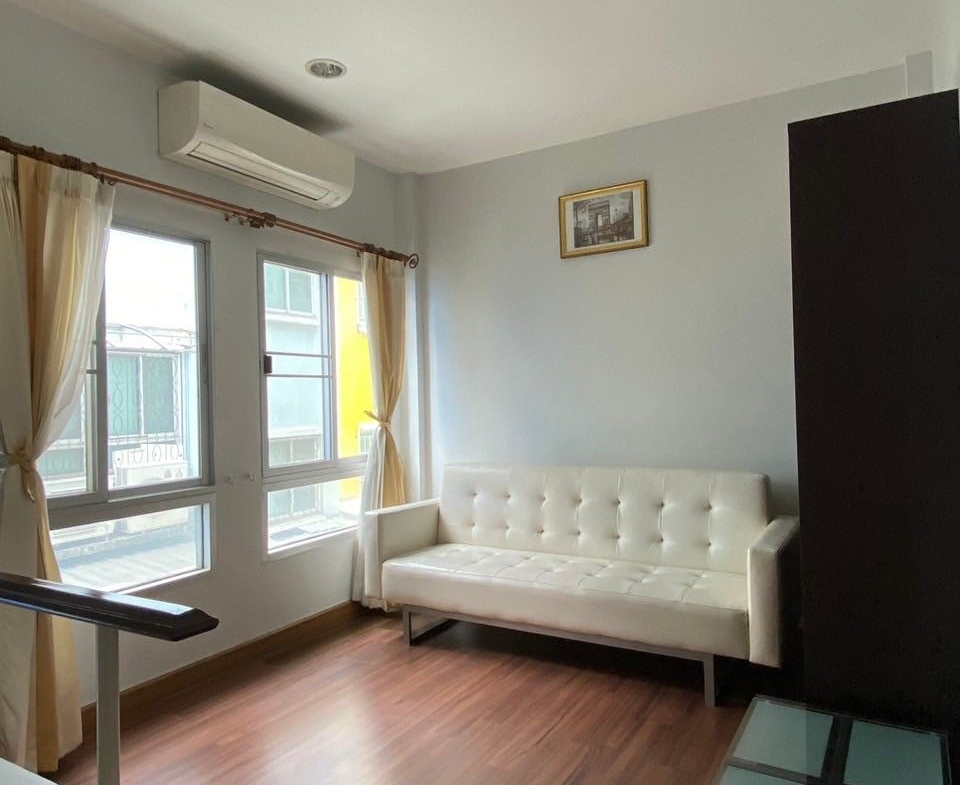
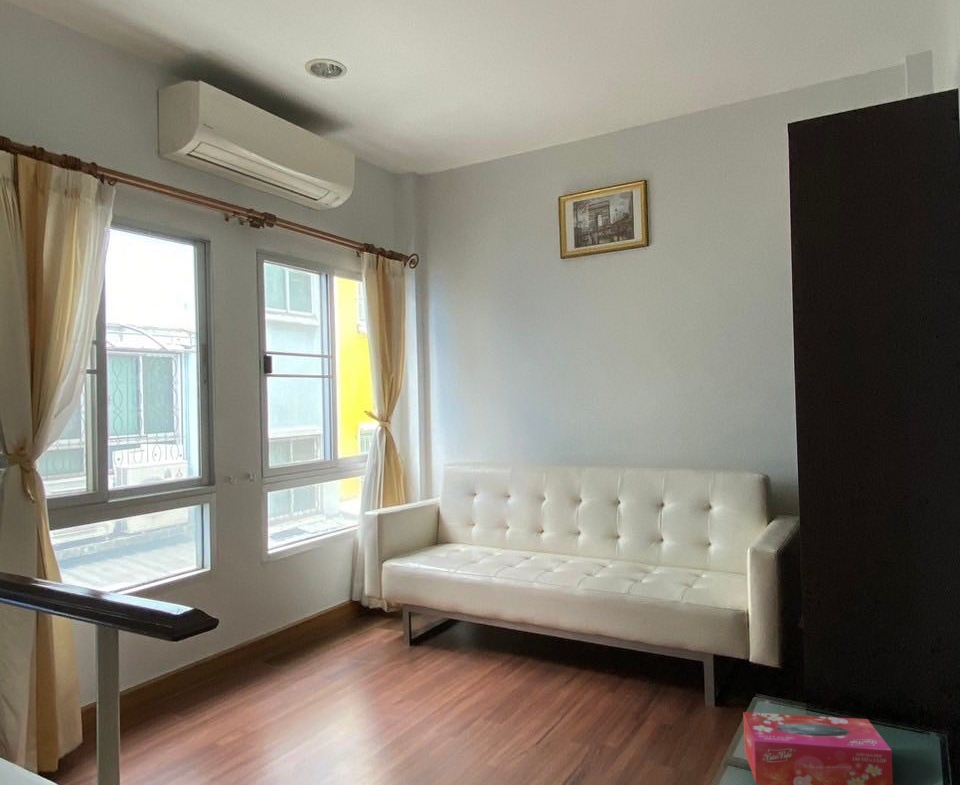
+ tissue box [742,711,894,785]
